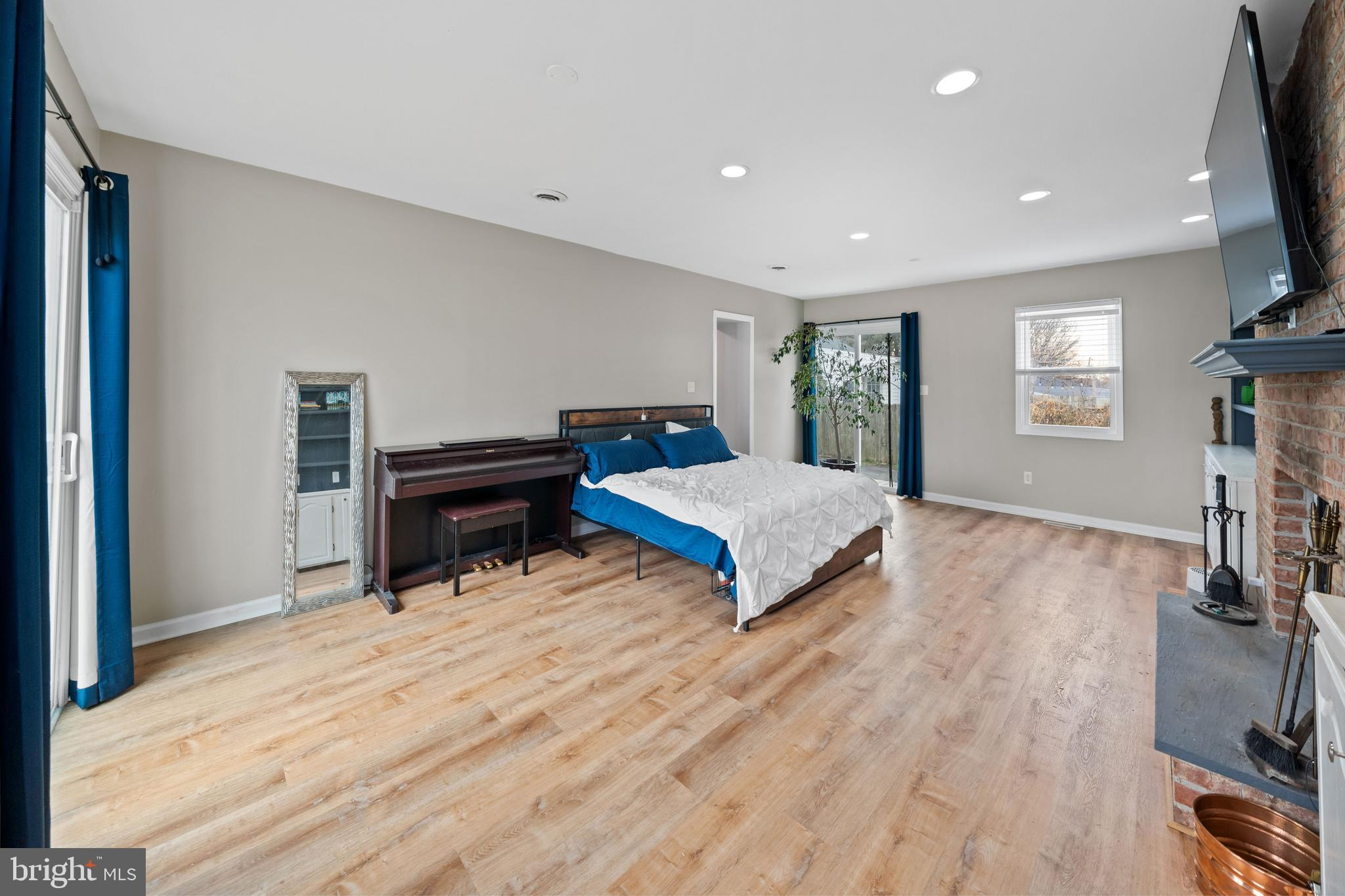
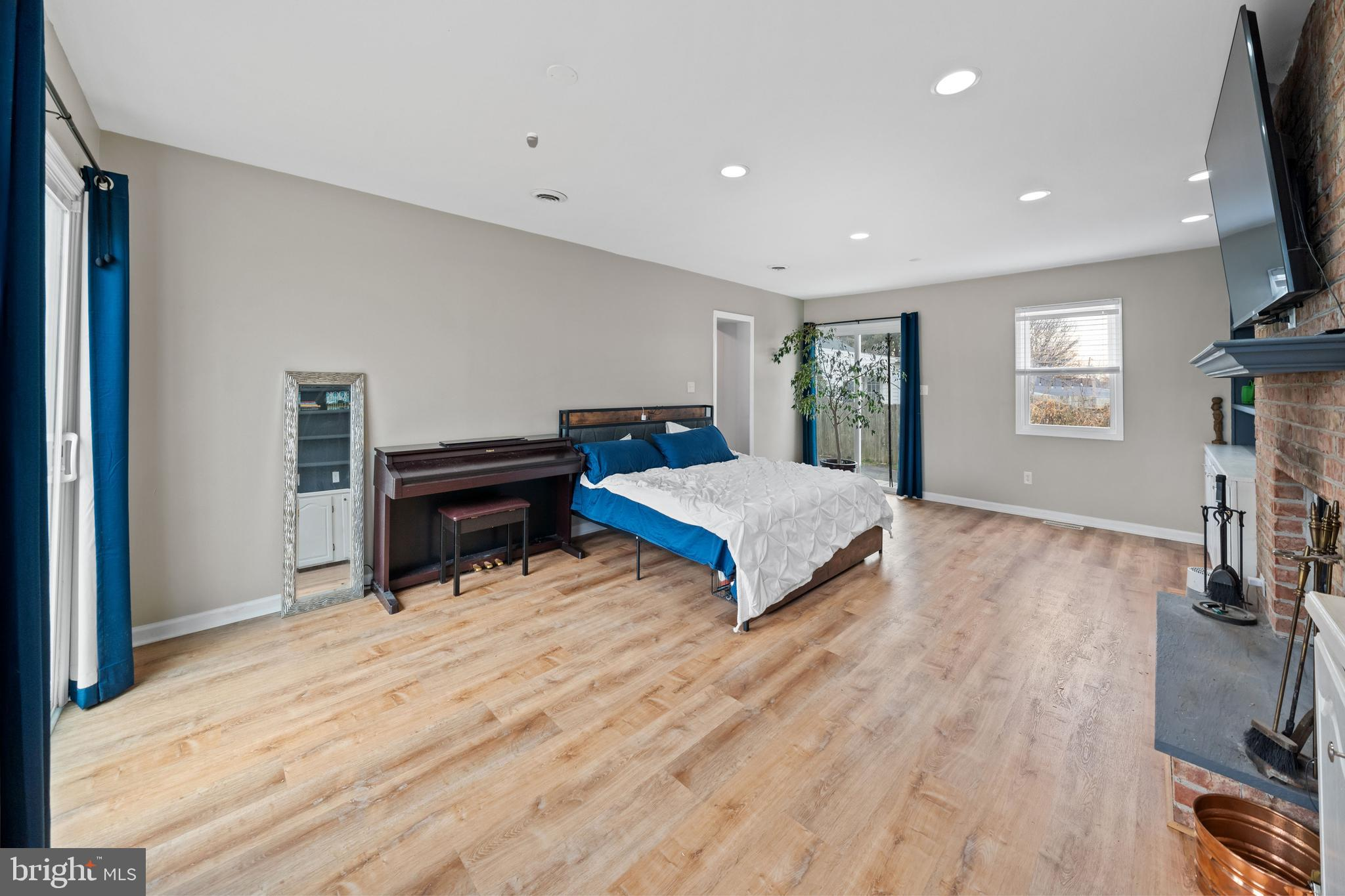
+ smoke detector [526,132,539,148]
